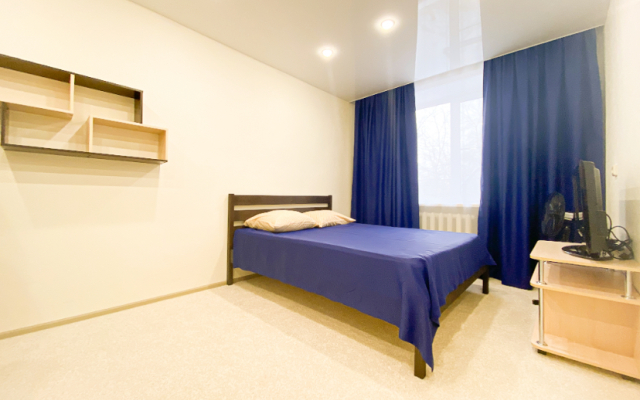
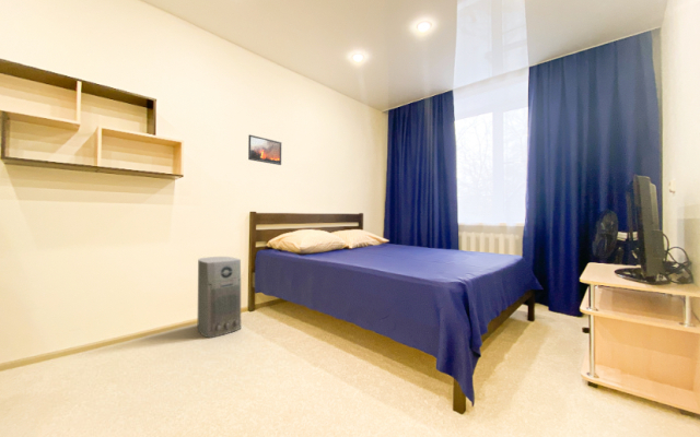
+ air purifier [197,256,242,339]
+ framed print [247,133,282,166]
